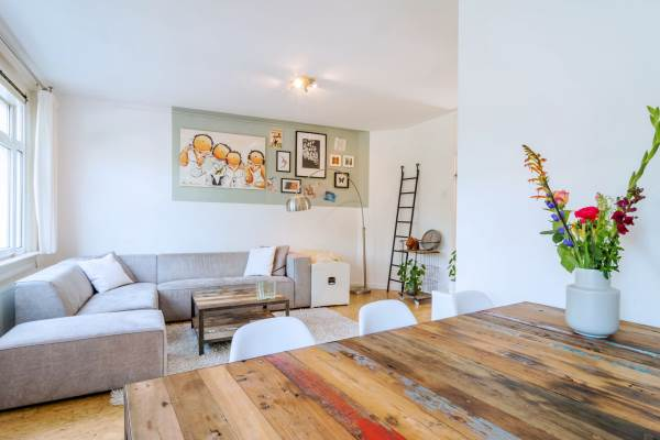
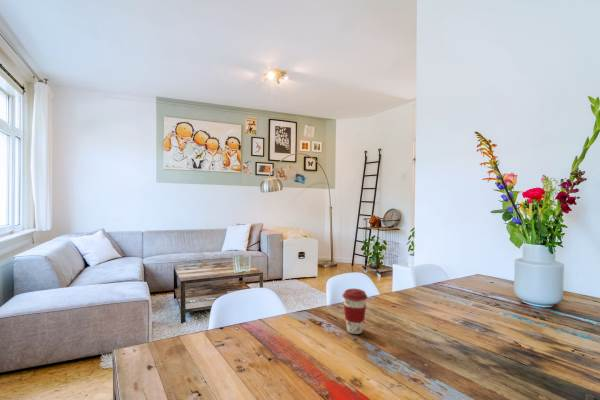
+ coffee cup [341,288,368,335]
